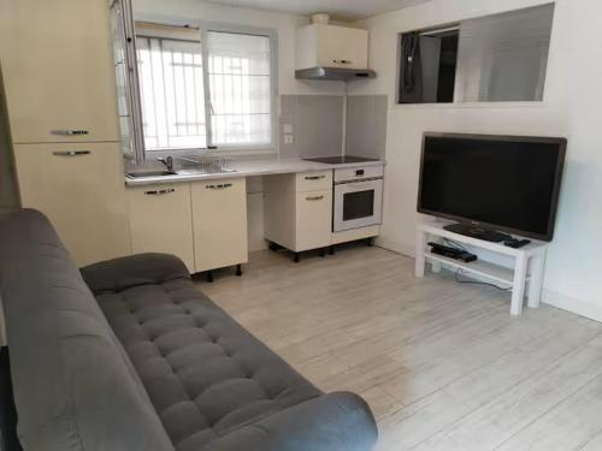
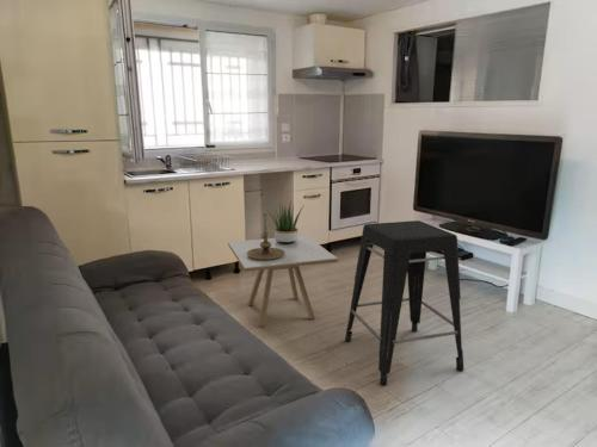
+ potted plant [267,199,304,243]
+ stool [344,219,464,386]
+ side table [227,235,339,328]
+ candle holder [247,212,285,260]
